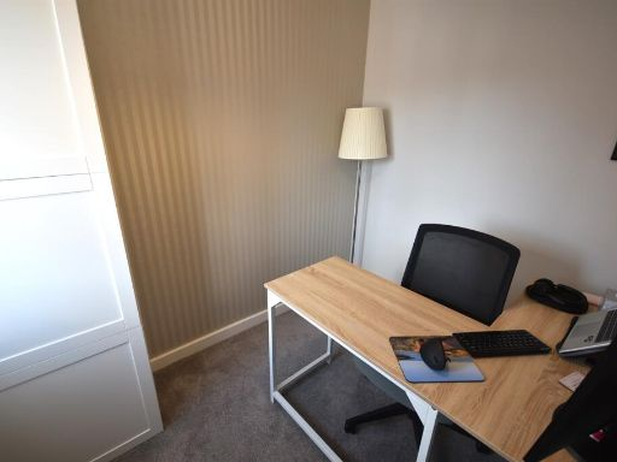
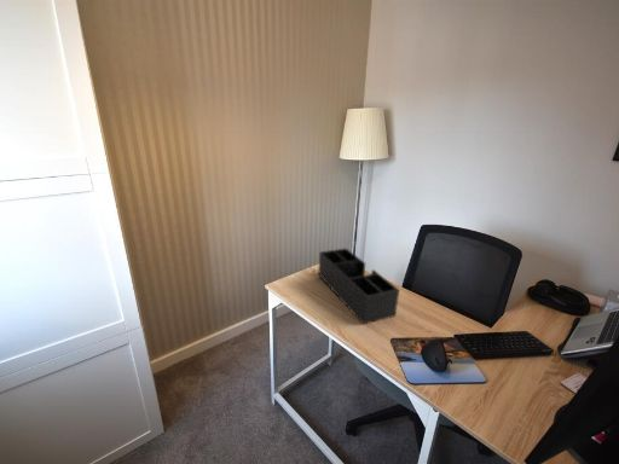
+ desk organizer [317,248,400,326]
